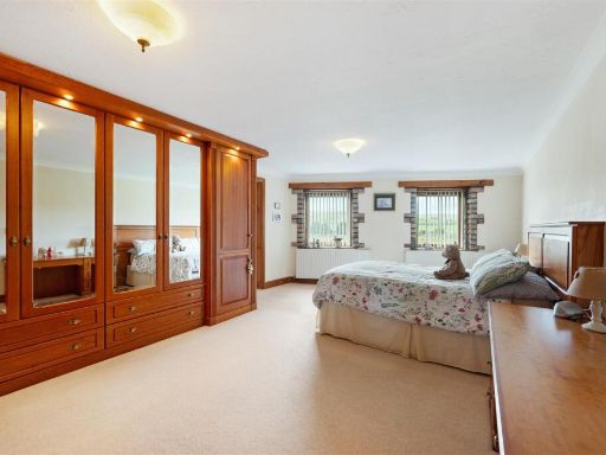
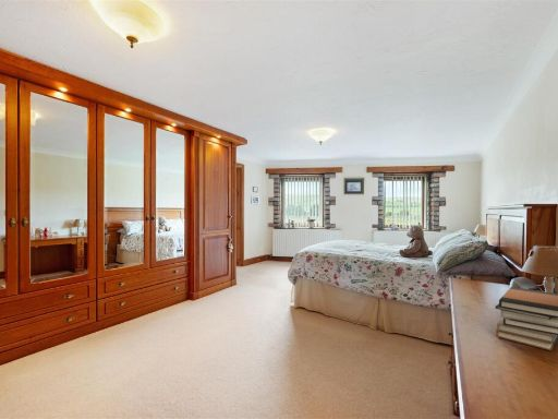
+ book stack [495,286,558,351]
